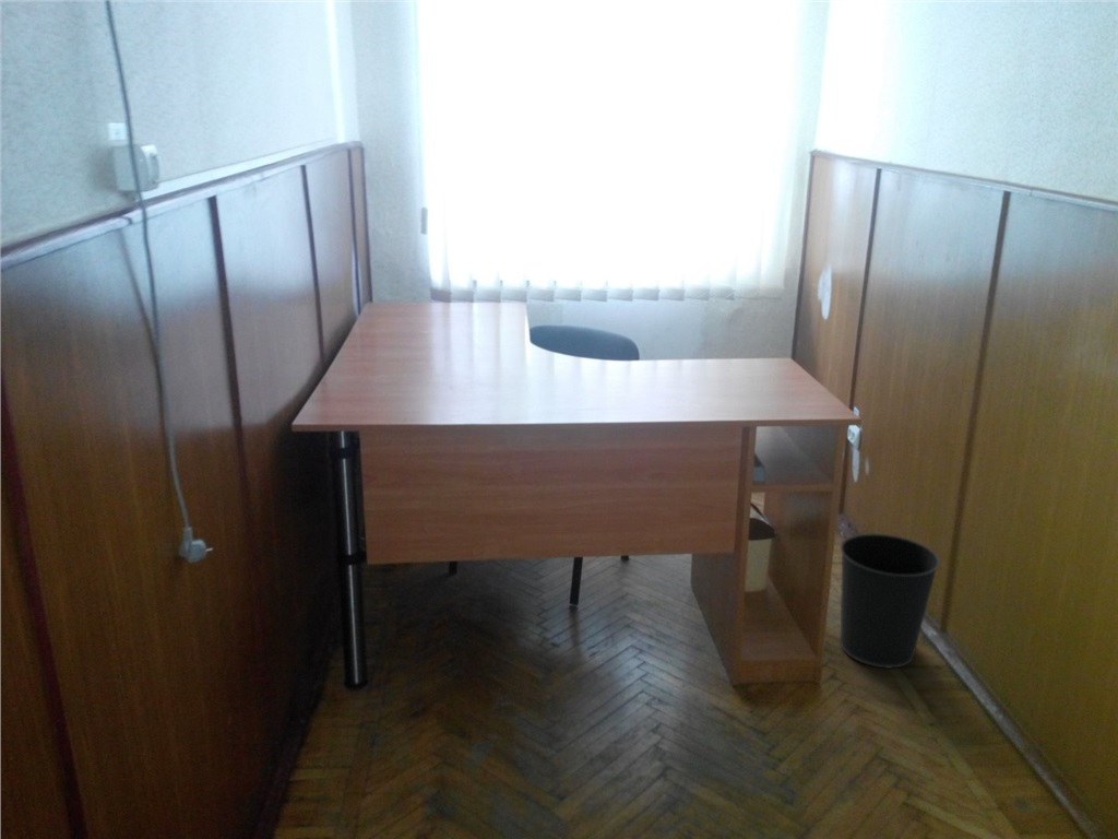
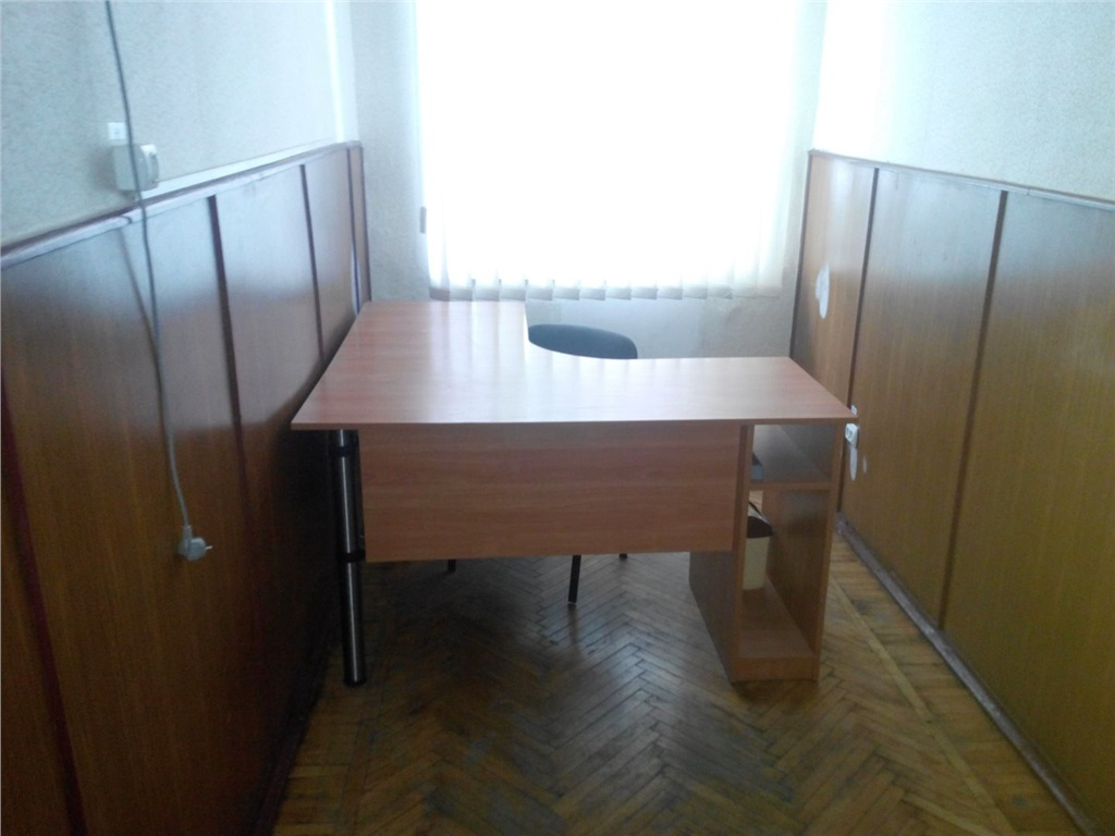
- wastebasket [840,532,941,670]
